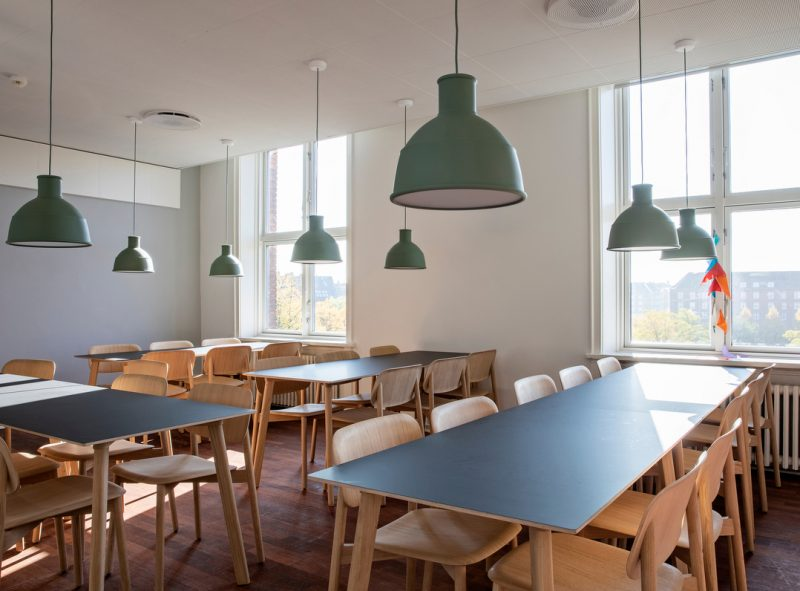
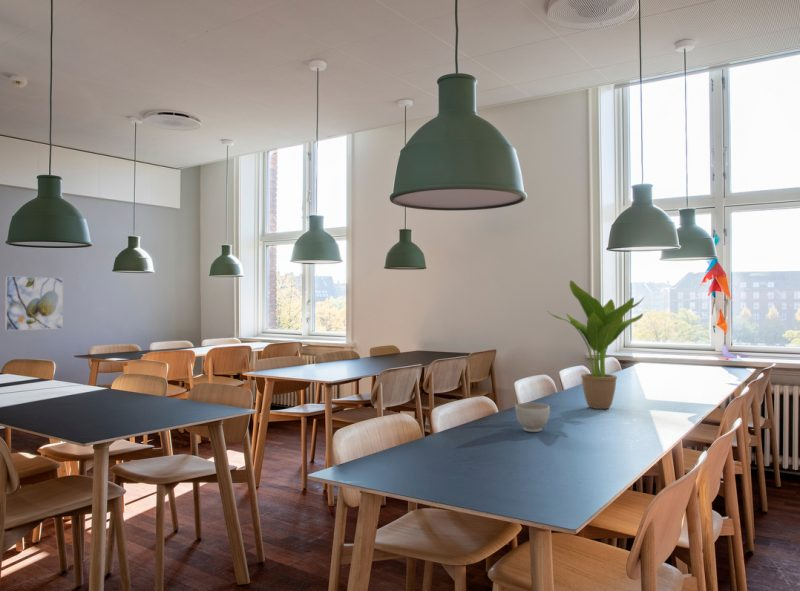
+ bowl [514,402,551,433]
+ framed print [4,275,64,331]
+ potted plant [548,280,645,410]
